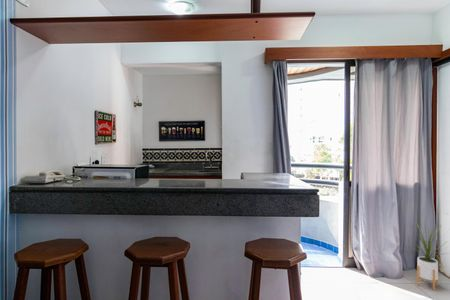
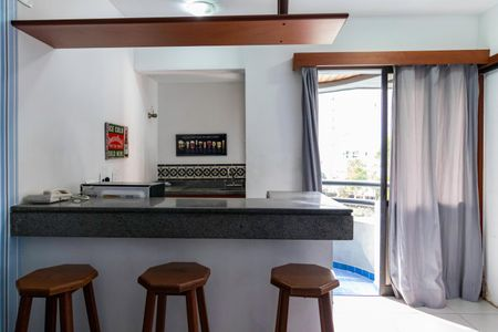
- house plant [407,218,450,291]
